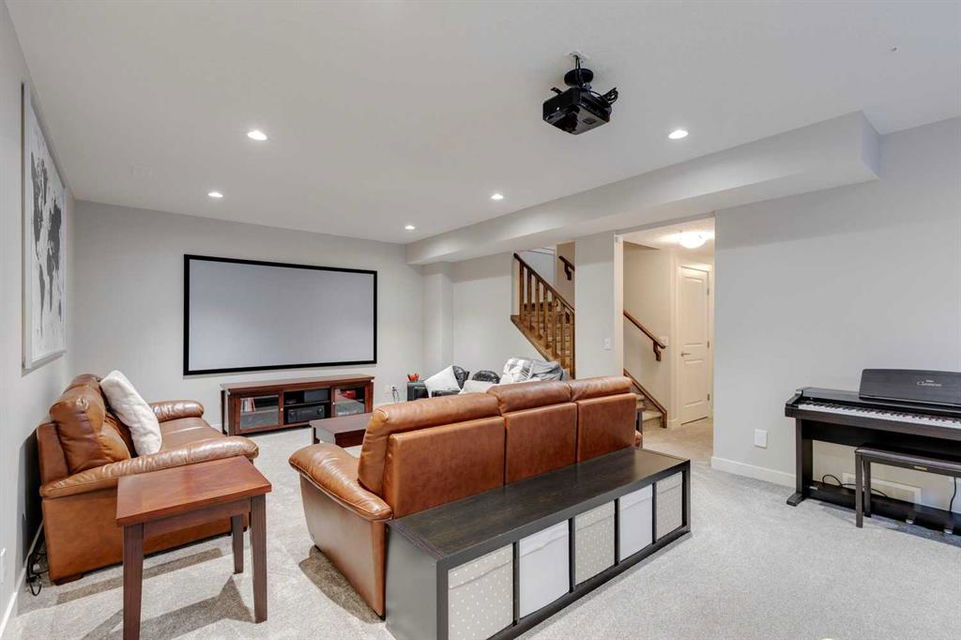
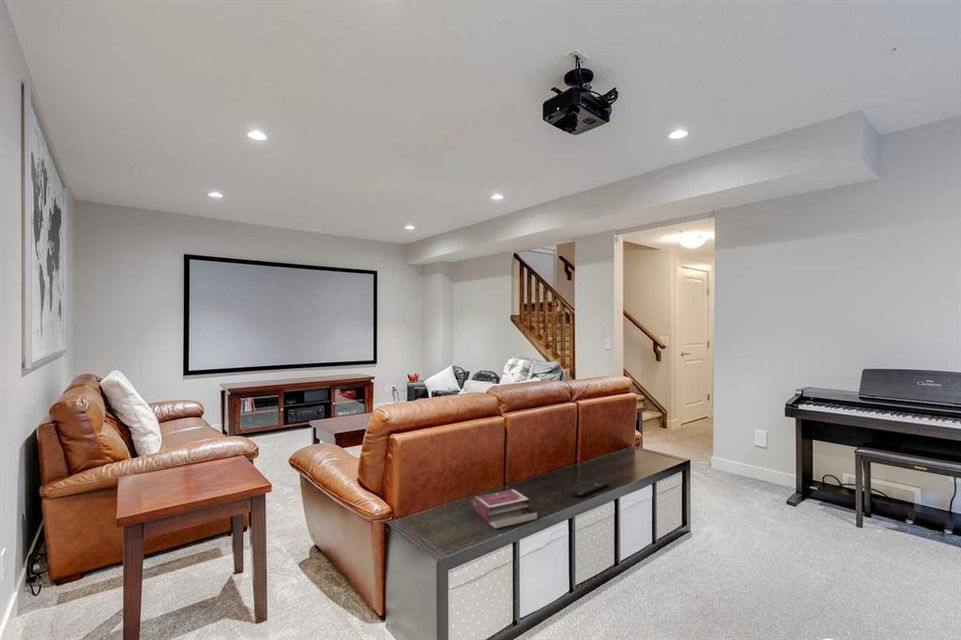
+ remote control [571,480,610,498]
+ book [469,488,538,529]
